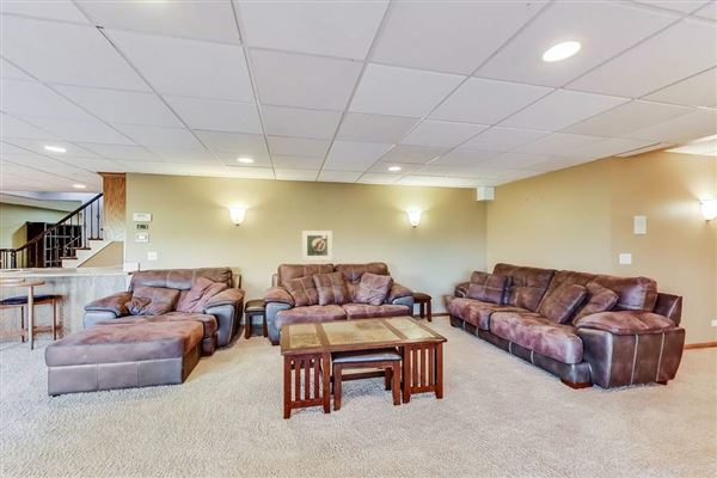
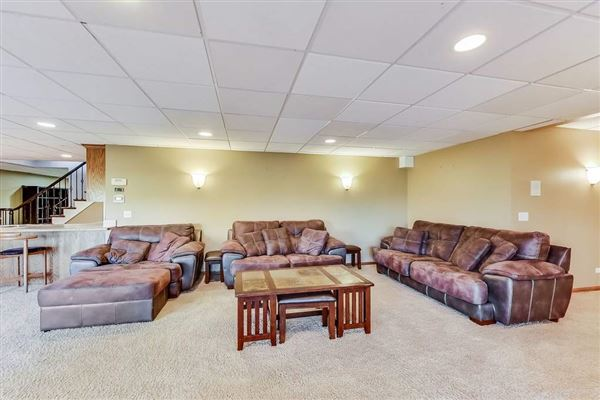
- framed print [301,229,333,262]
